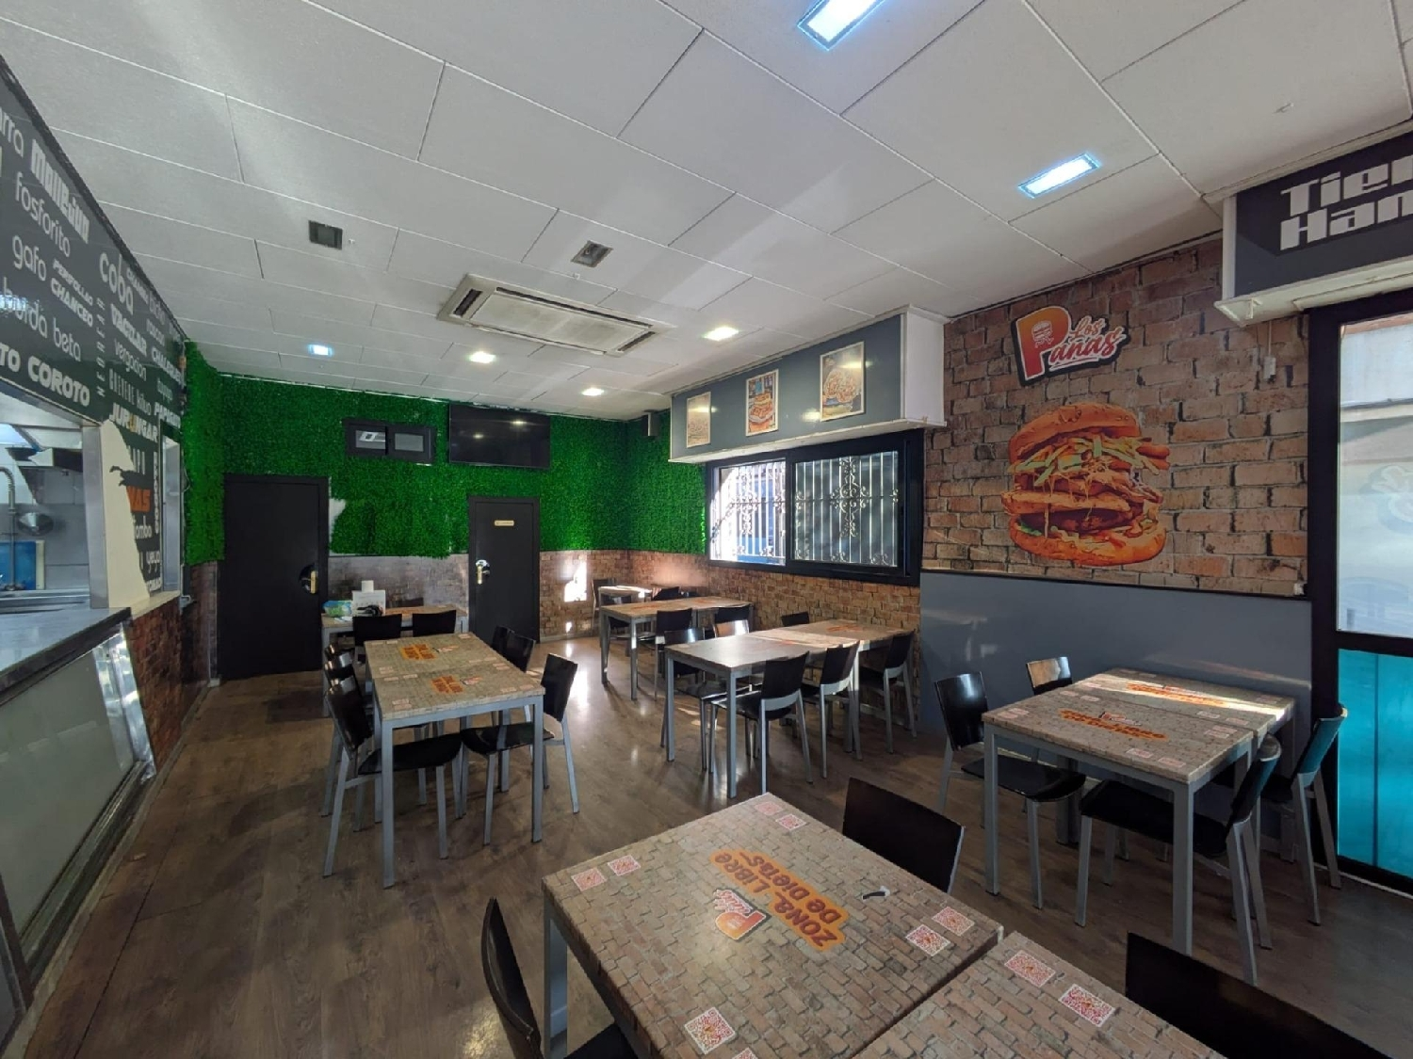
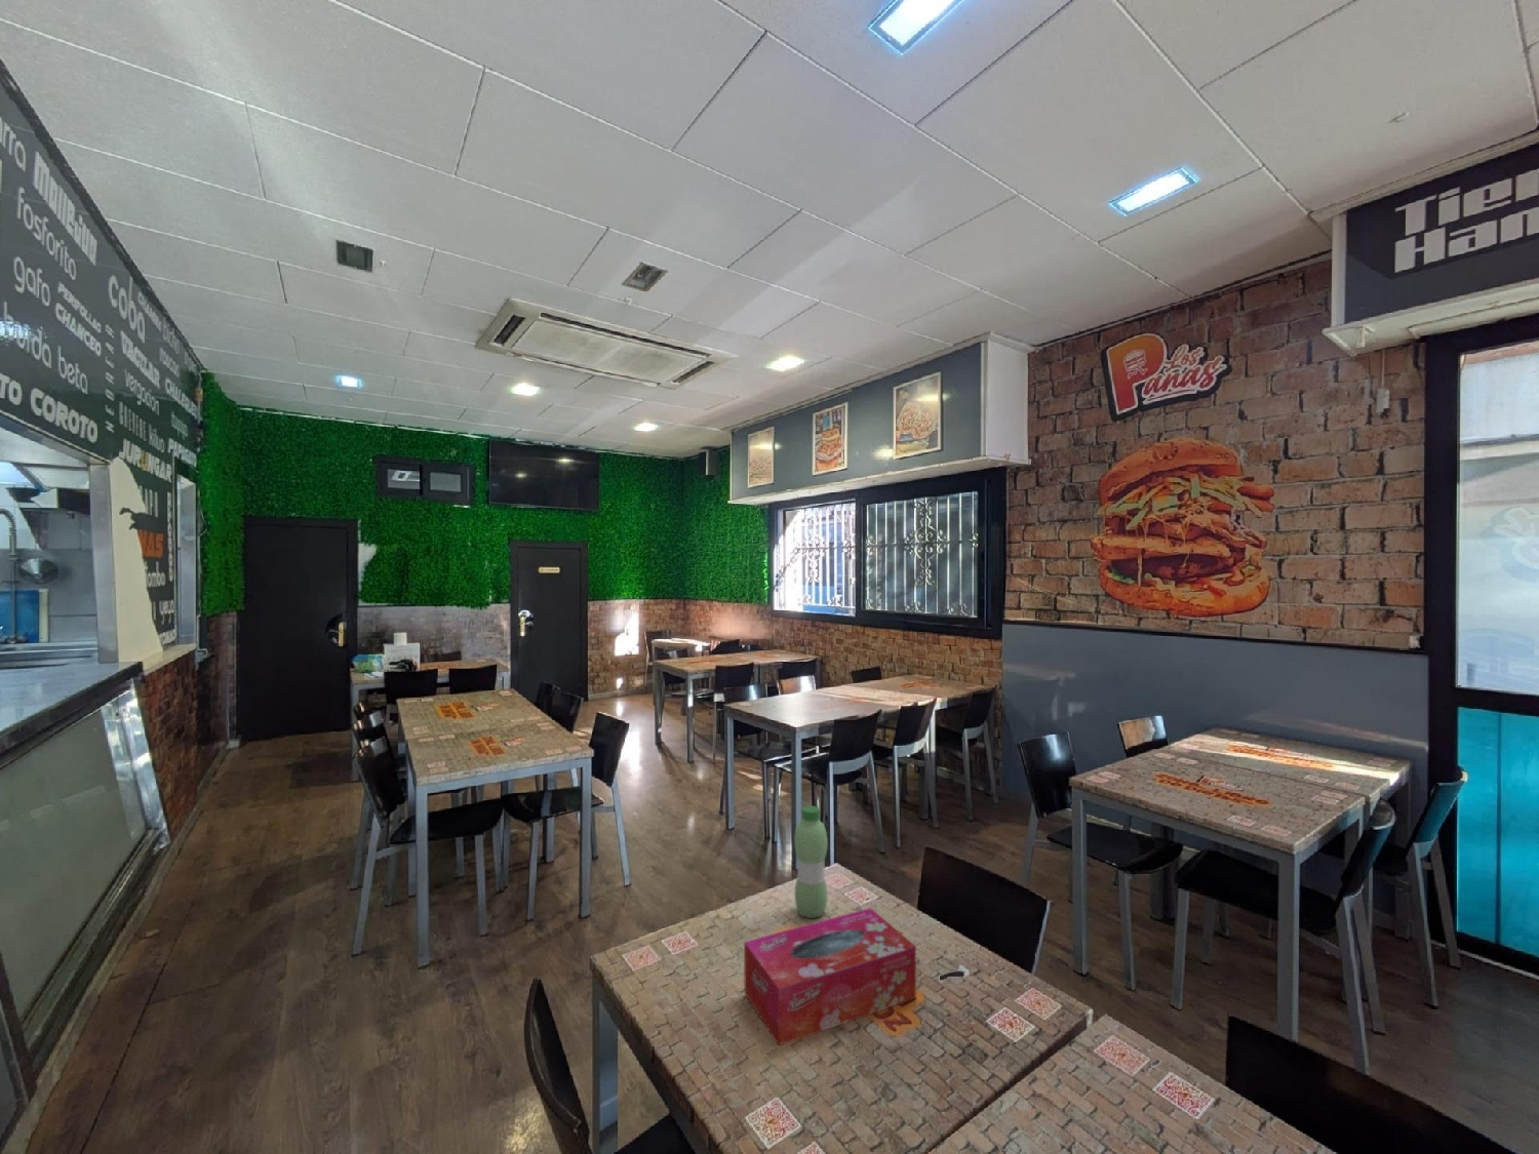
+ water bottle [793,805,829,919]
+ tissue box [743,907,917,1046]
